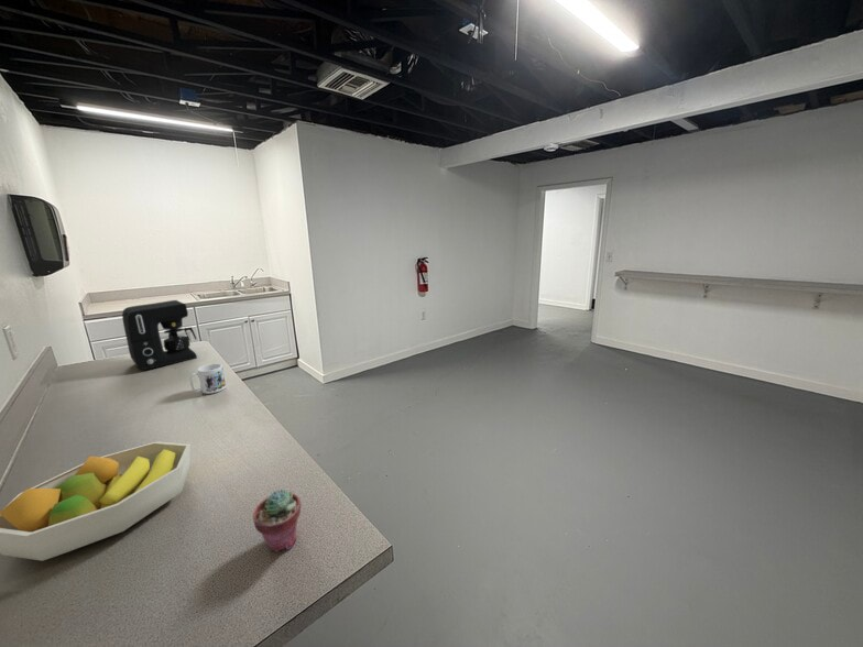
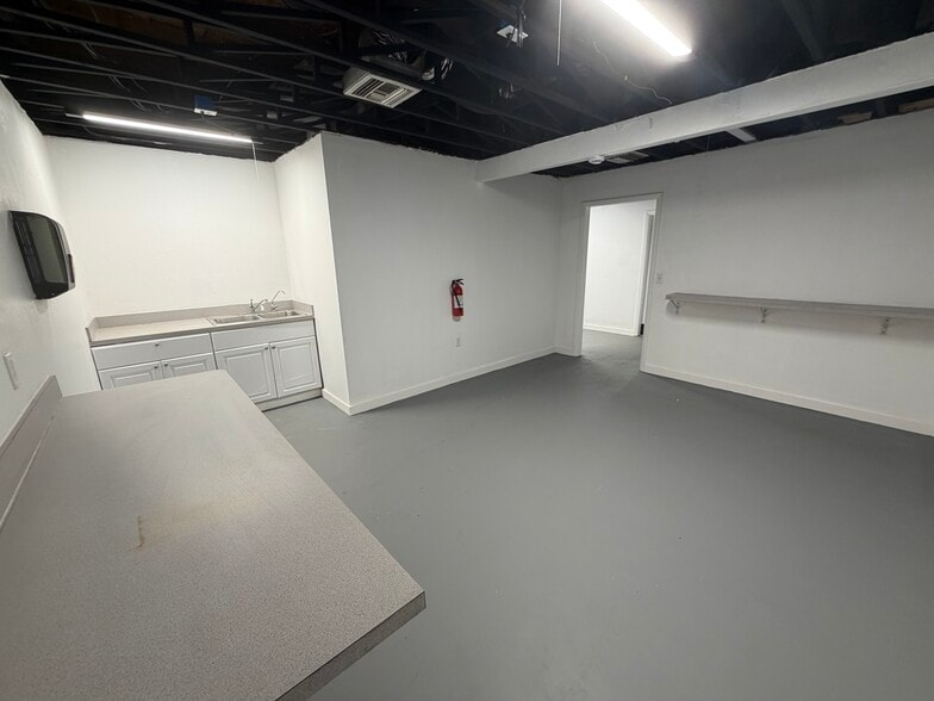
- fruit bowl [0,440,192,562]
- coffee maker [121,299,198,371]
- potted succulent [252,489,302,553]
- mug [189,363,227,395]
